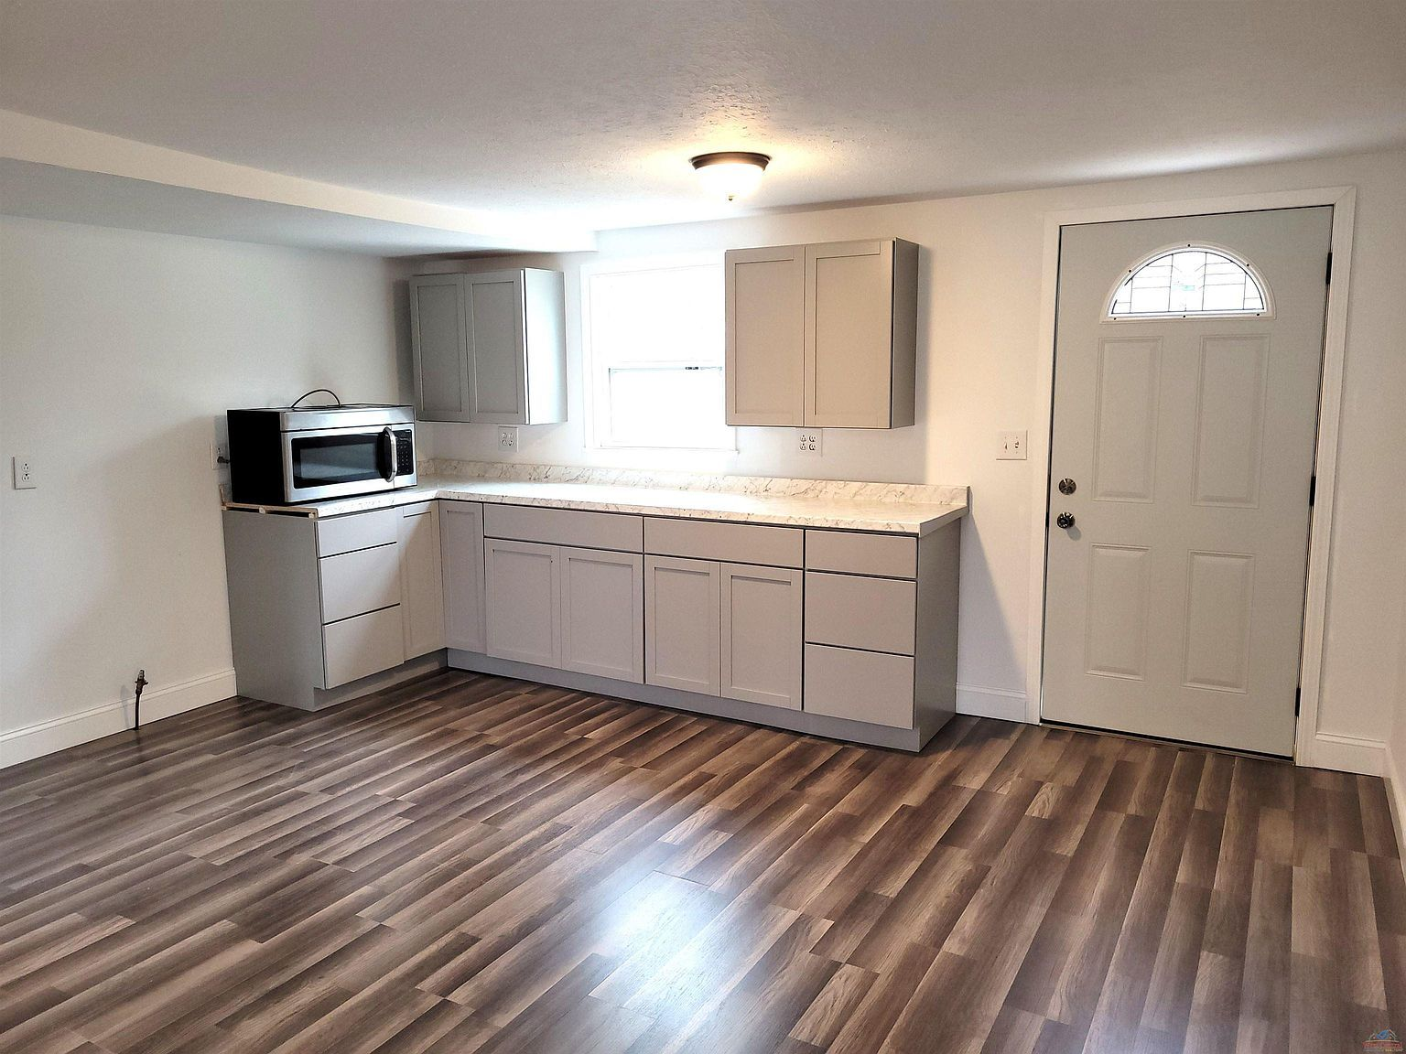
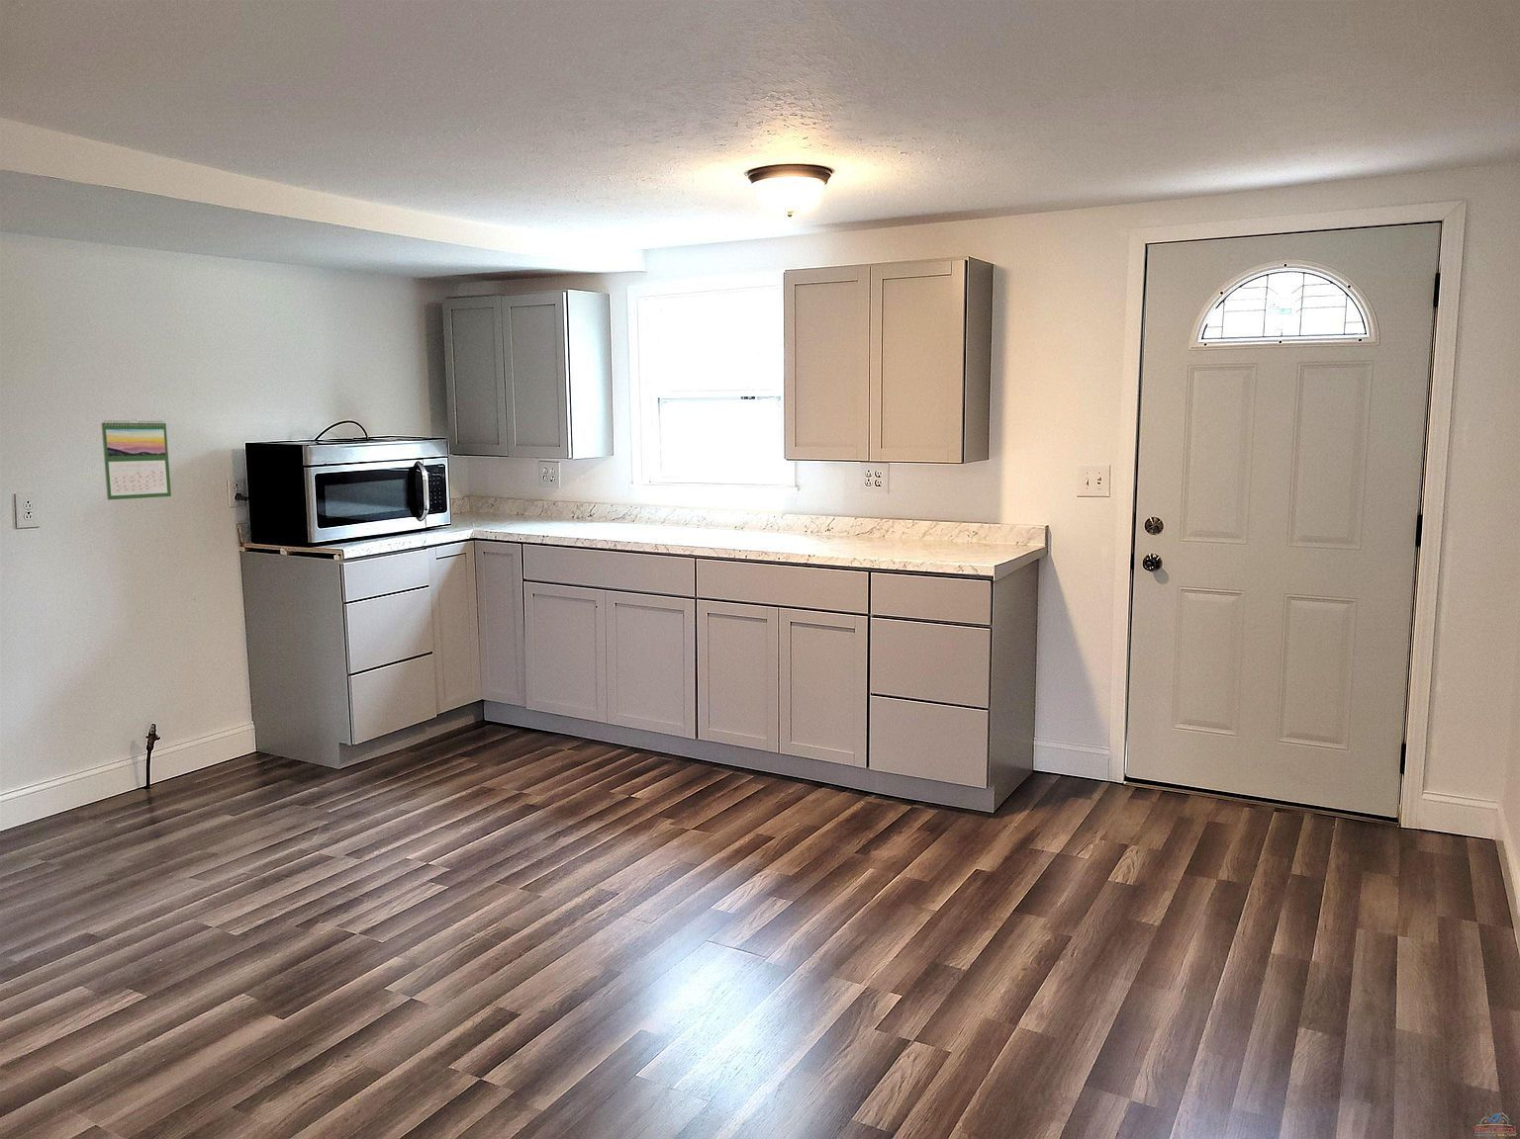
+ calendar [101,419,172,501]
